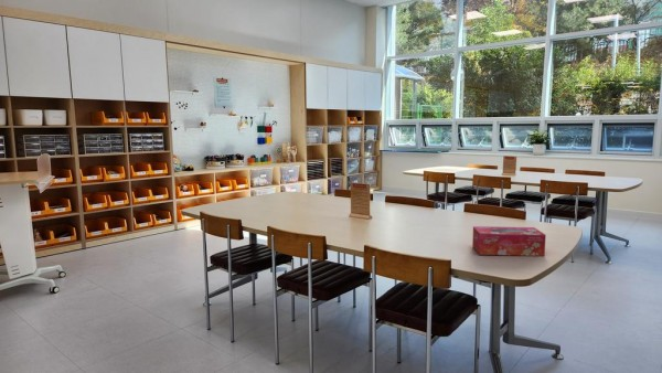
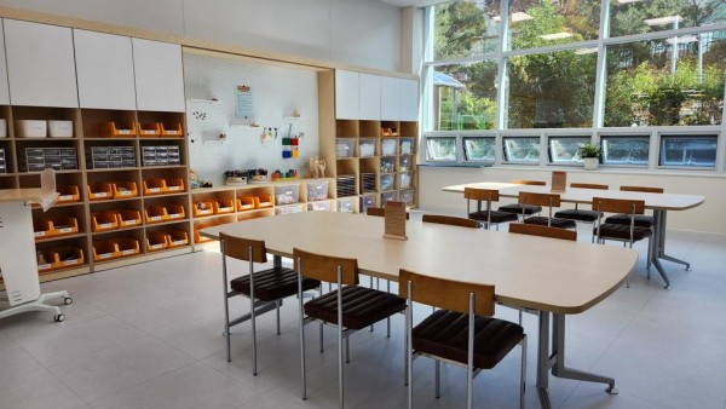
- tissue box [471,225,547,257]
